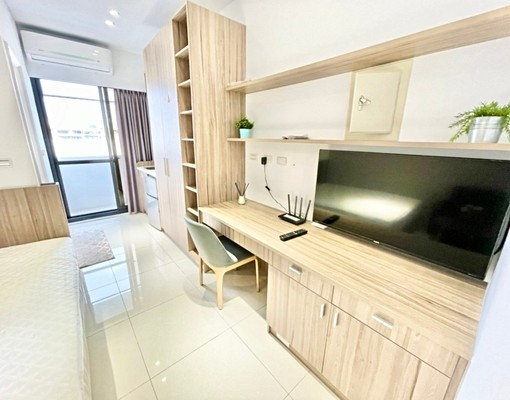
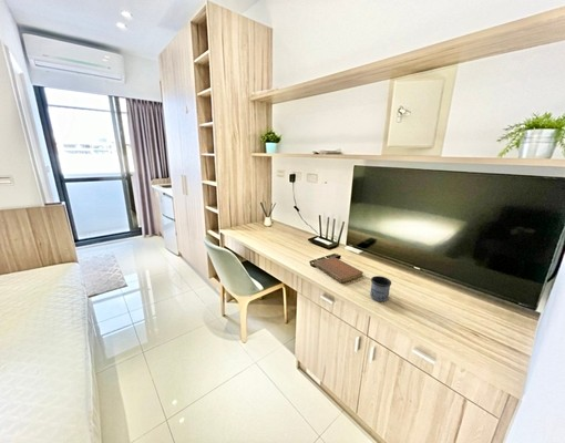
+ notebook [312,256,364,285]
+ mug [369,275,392,302]
